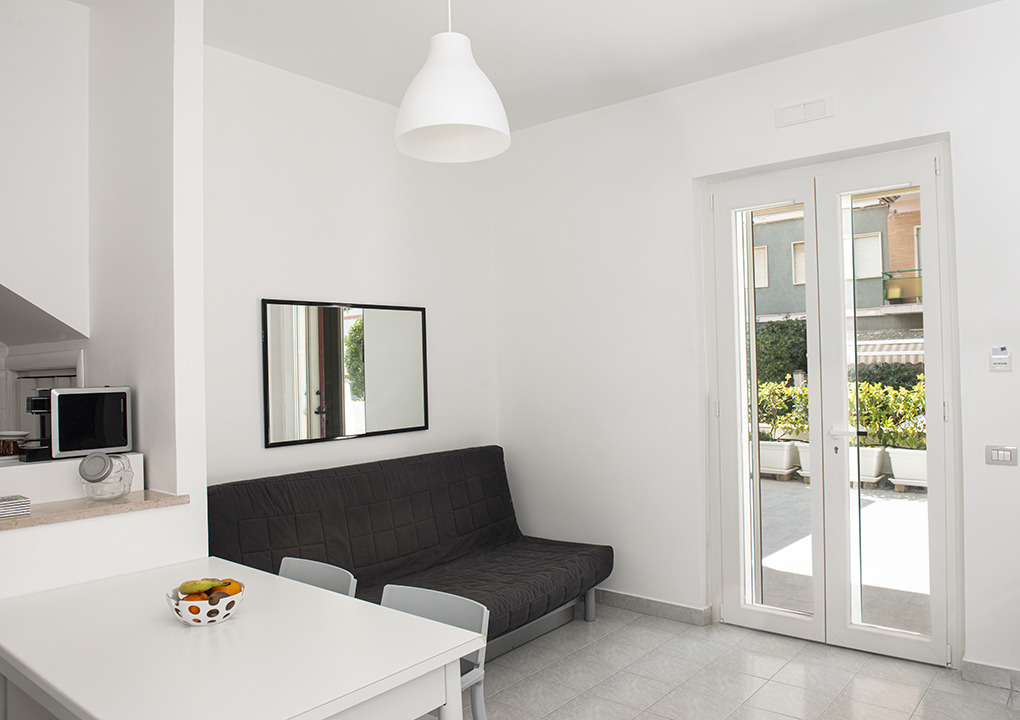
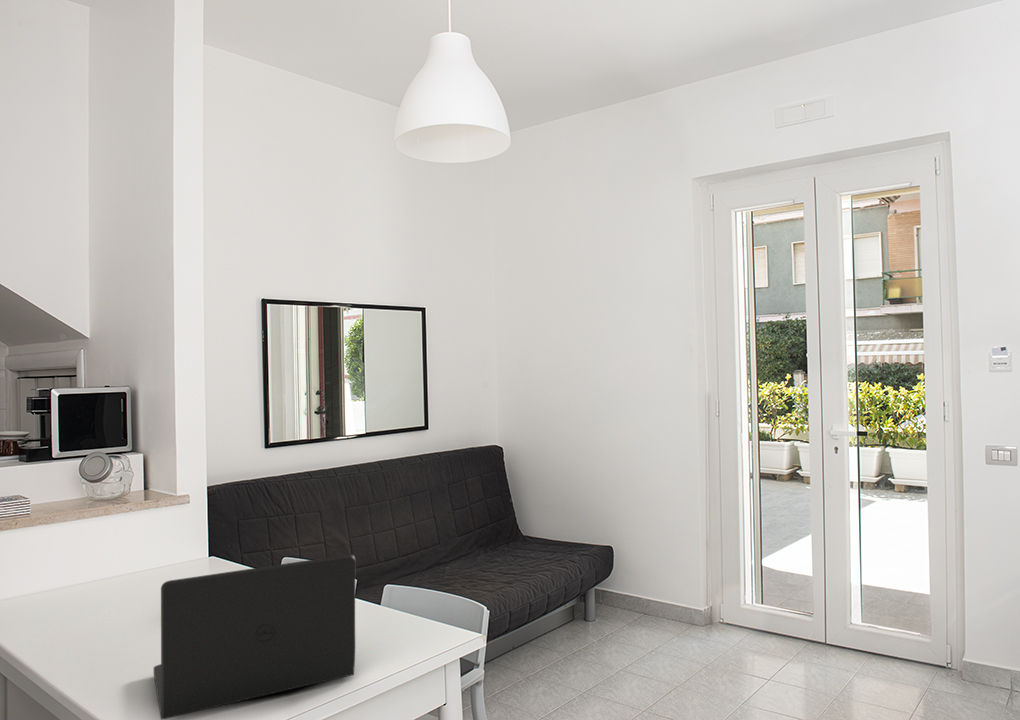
+ laptop [153,553,357,720]
